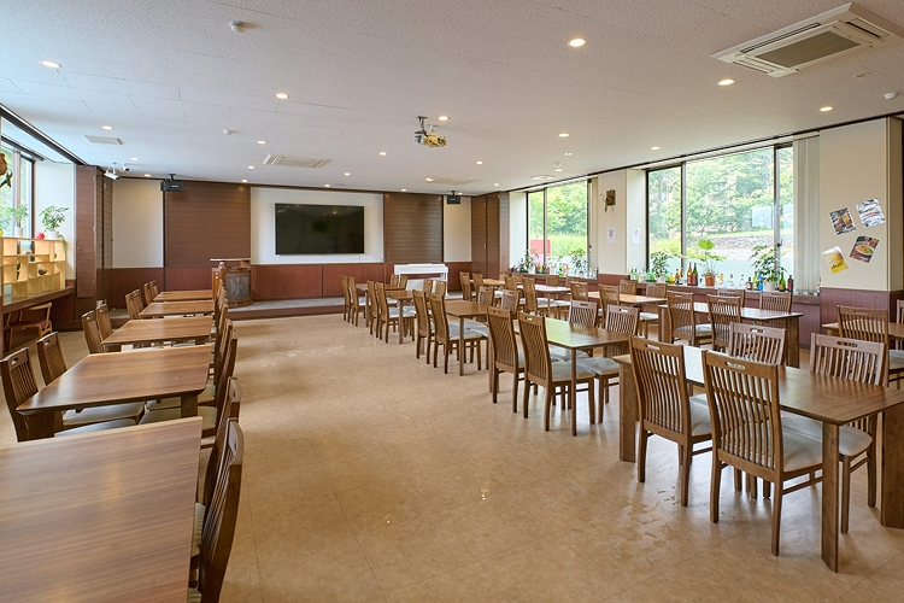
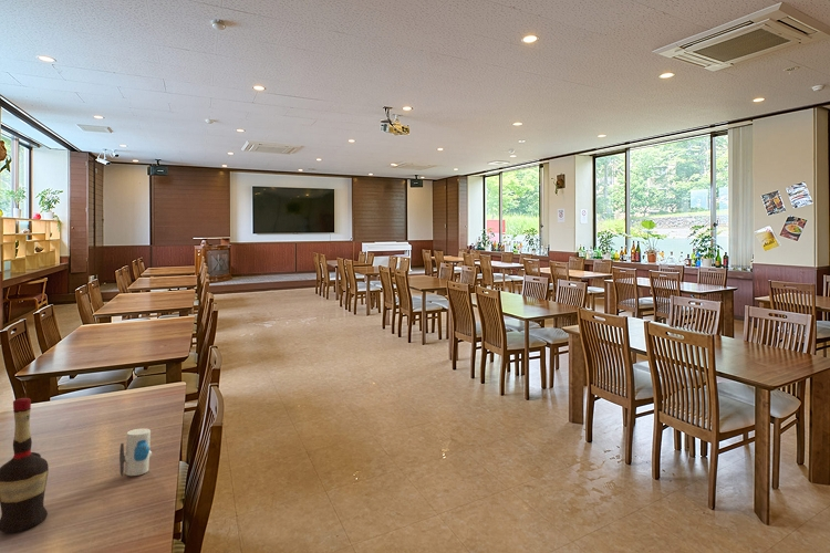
+ liquor [0,397,50,533]
+ toy [118,428,153,477]
